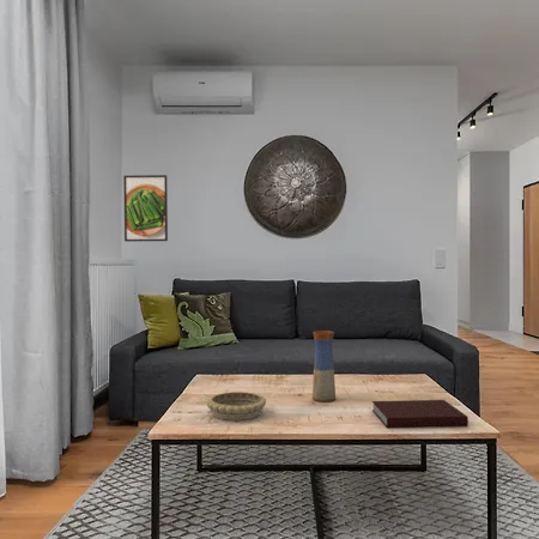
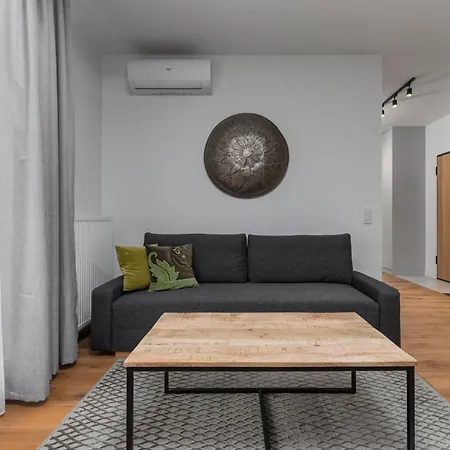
- decorative bowl [206,390,267,422]
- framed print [122,174,169,243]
- vase [311,329,337,402]
- notebook [371,399,470,429]
